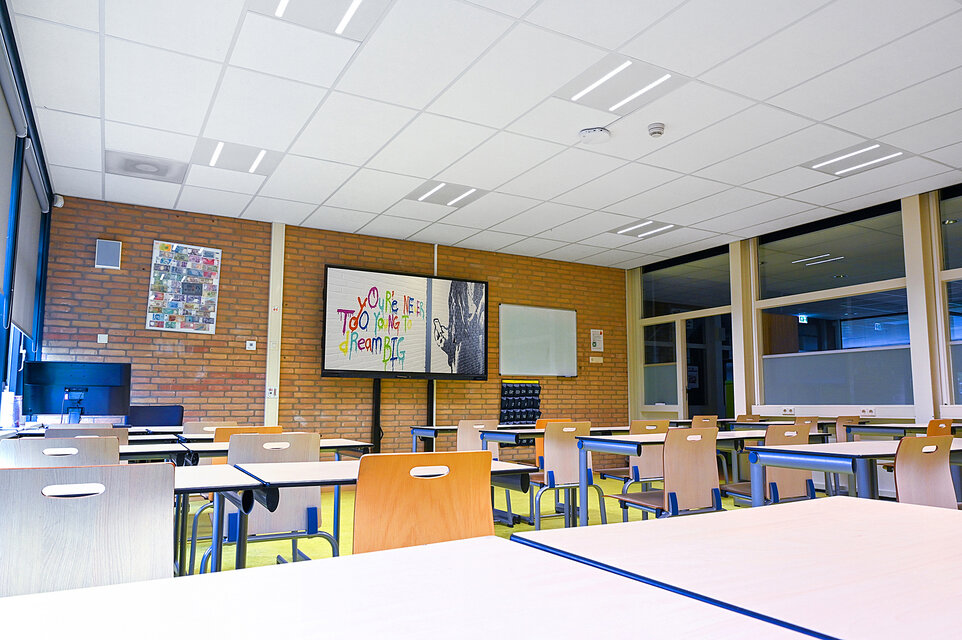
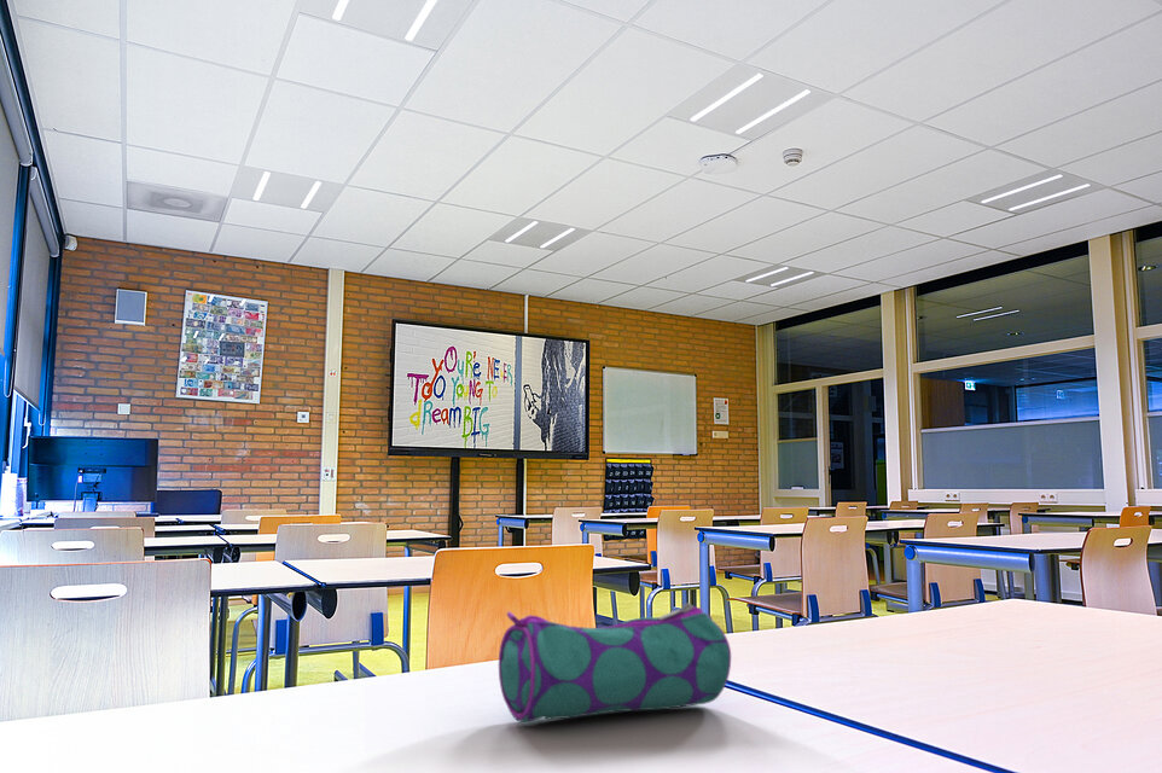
+ pencil case [498,601,732,723]
